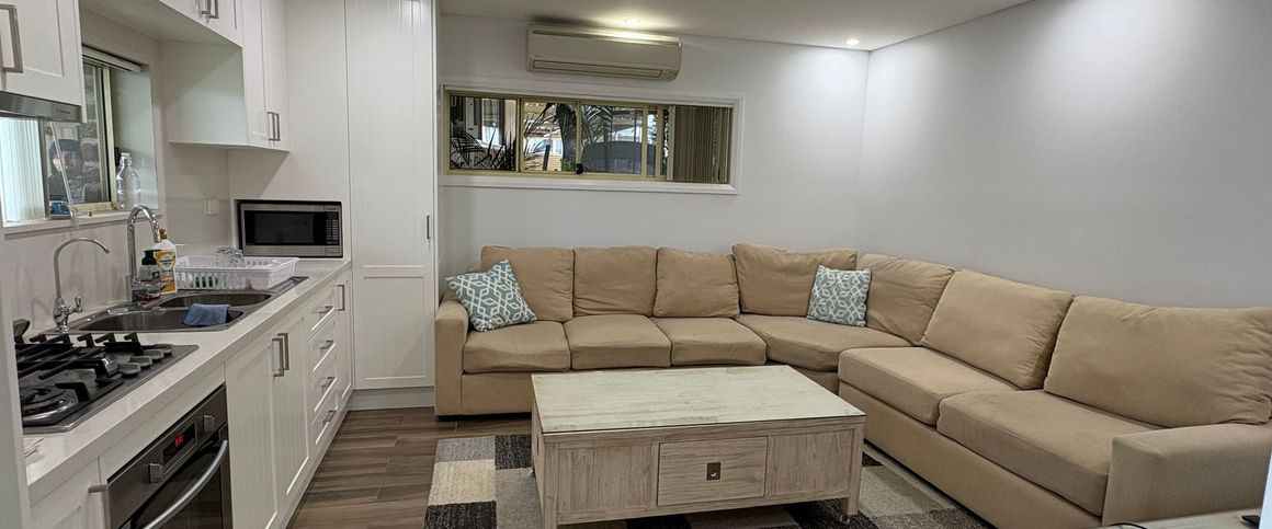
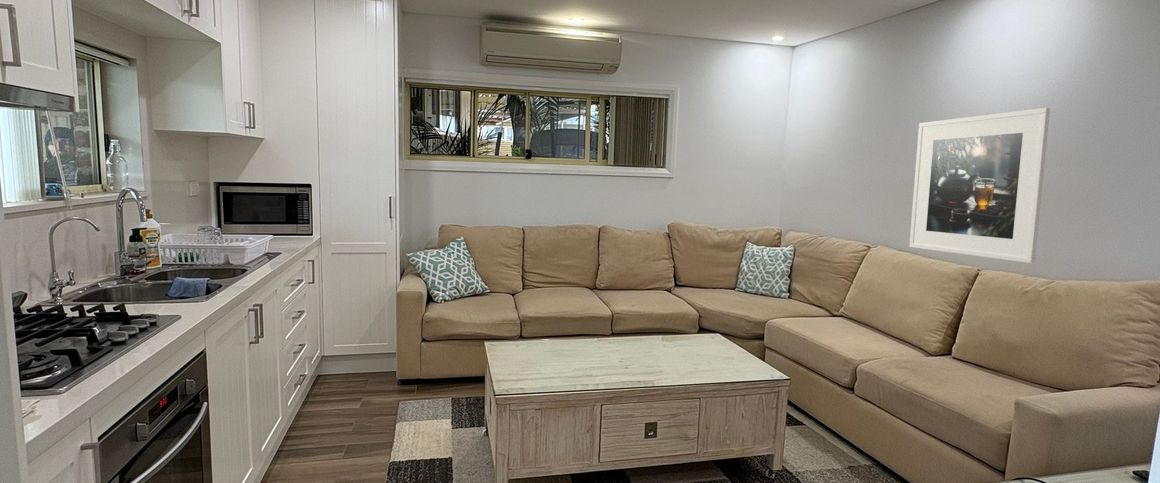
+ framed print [908,107,1051,264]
